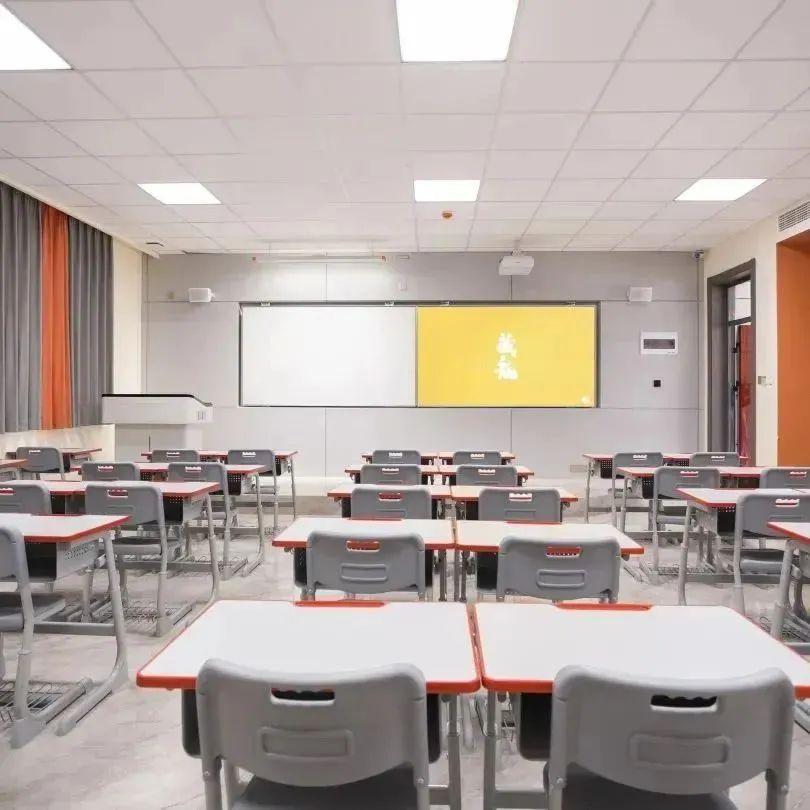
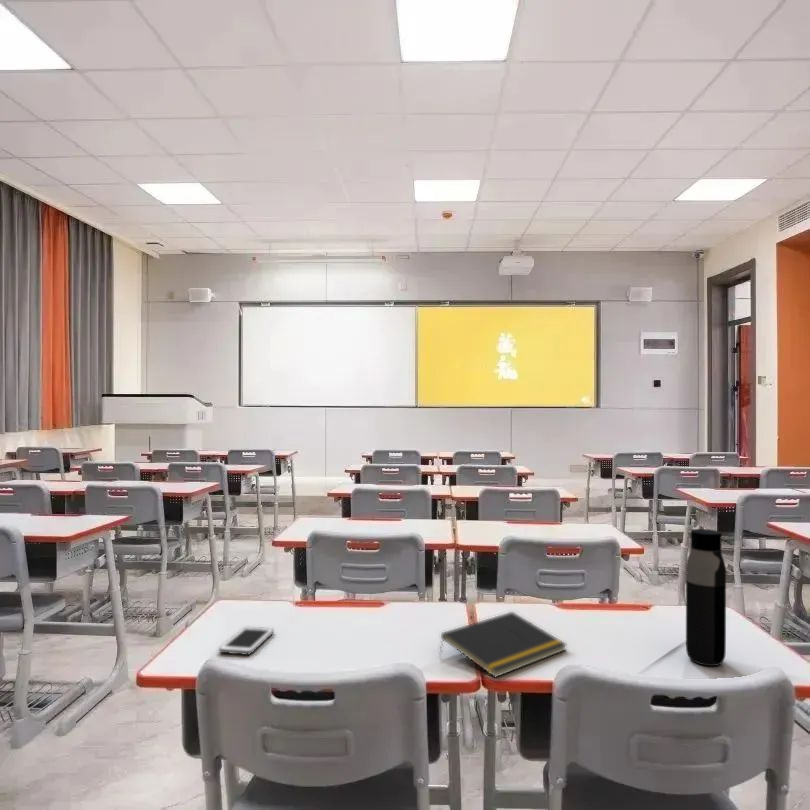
+ notepad [438,611,568,678]
+ water bottle [685,528,727,667]
+ cell phone [218,626,275,656]
